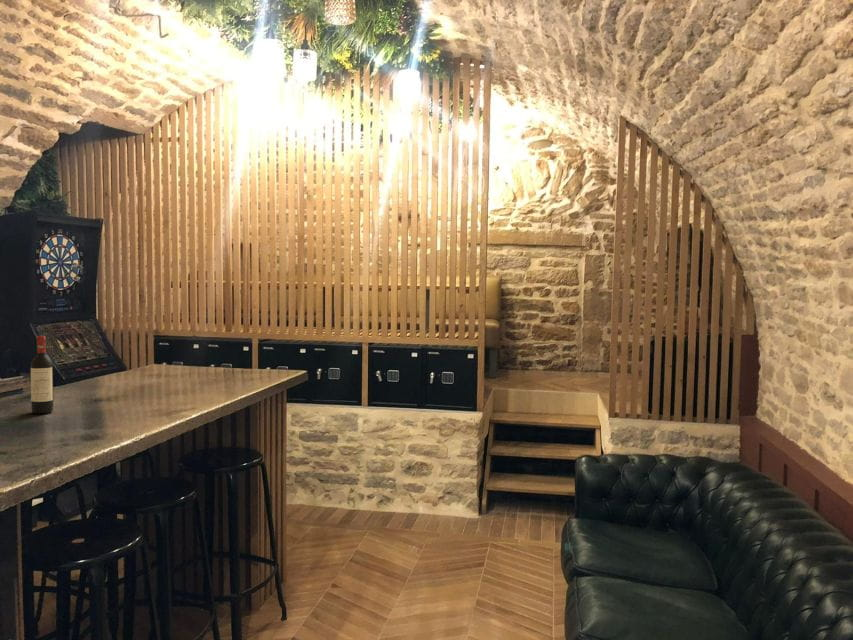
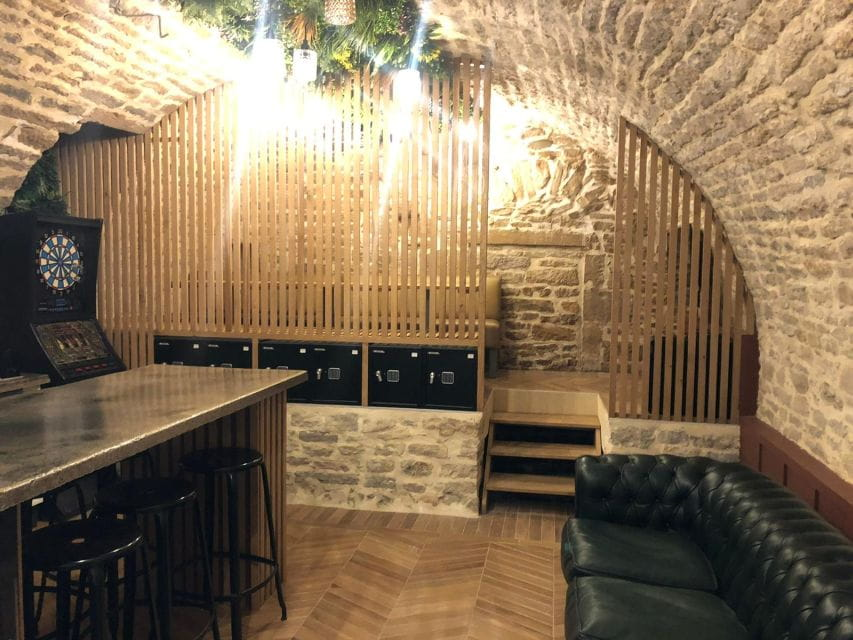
- wine bottle [30,335,54,415]
